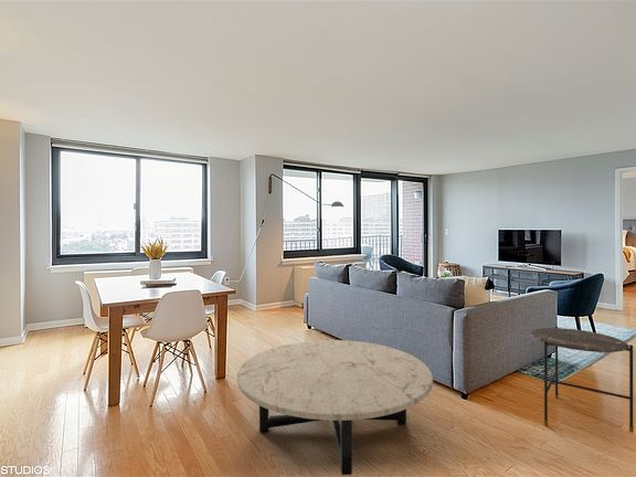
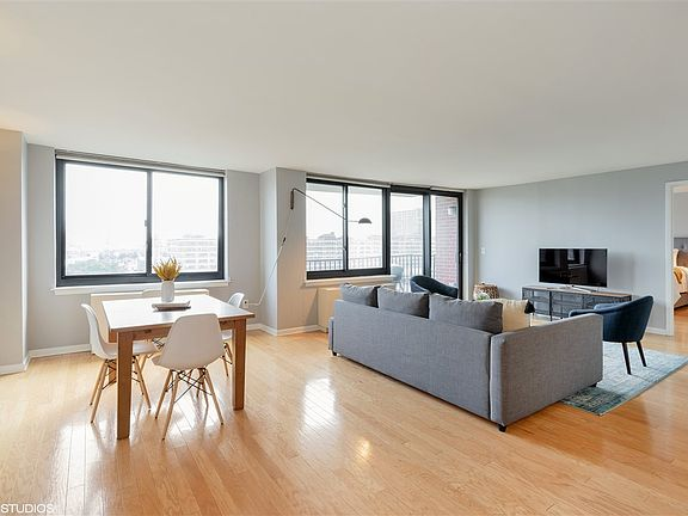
- coffee table [236,339,434,476]
- side table [529,326,635,434]
